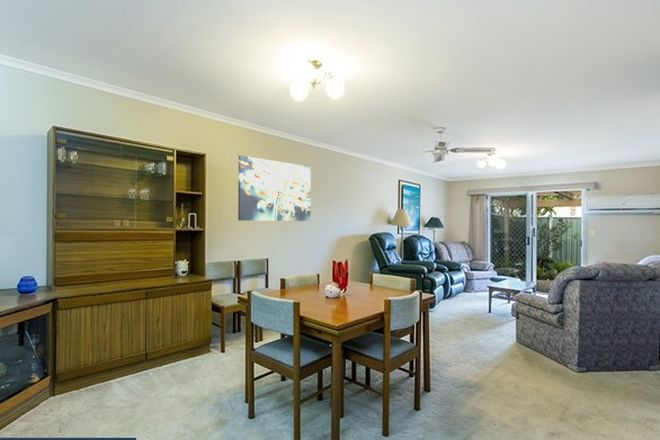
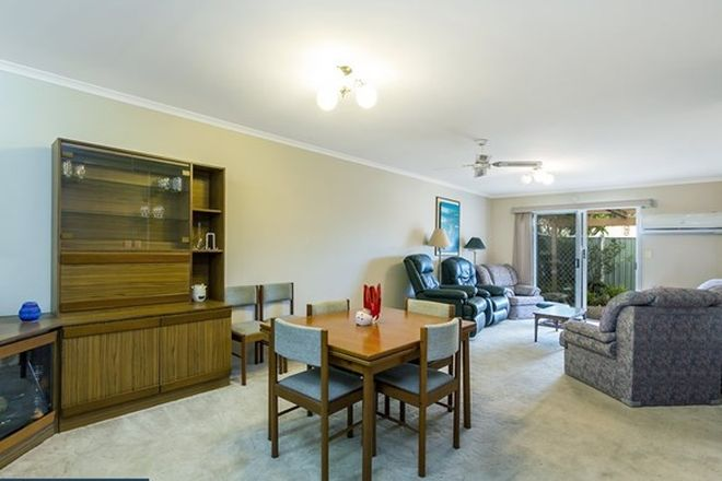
- wall art [237,154,312,222]
